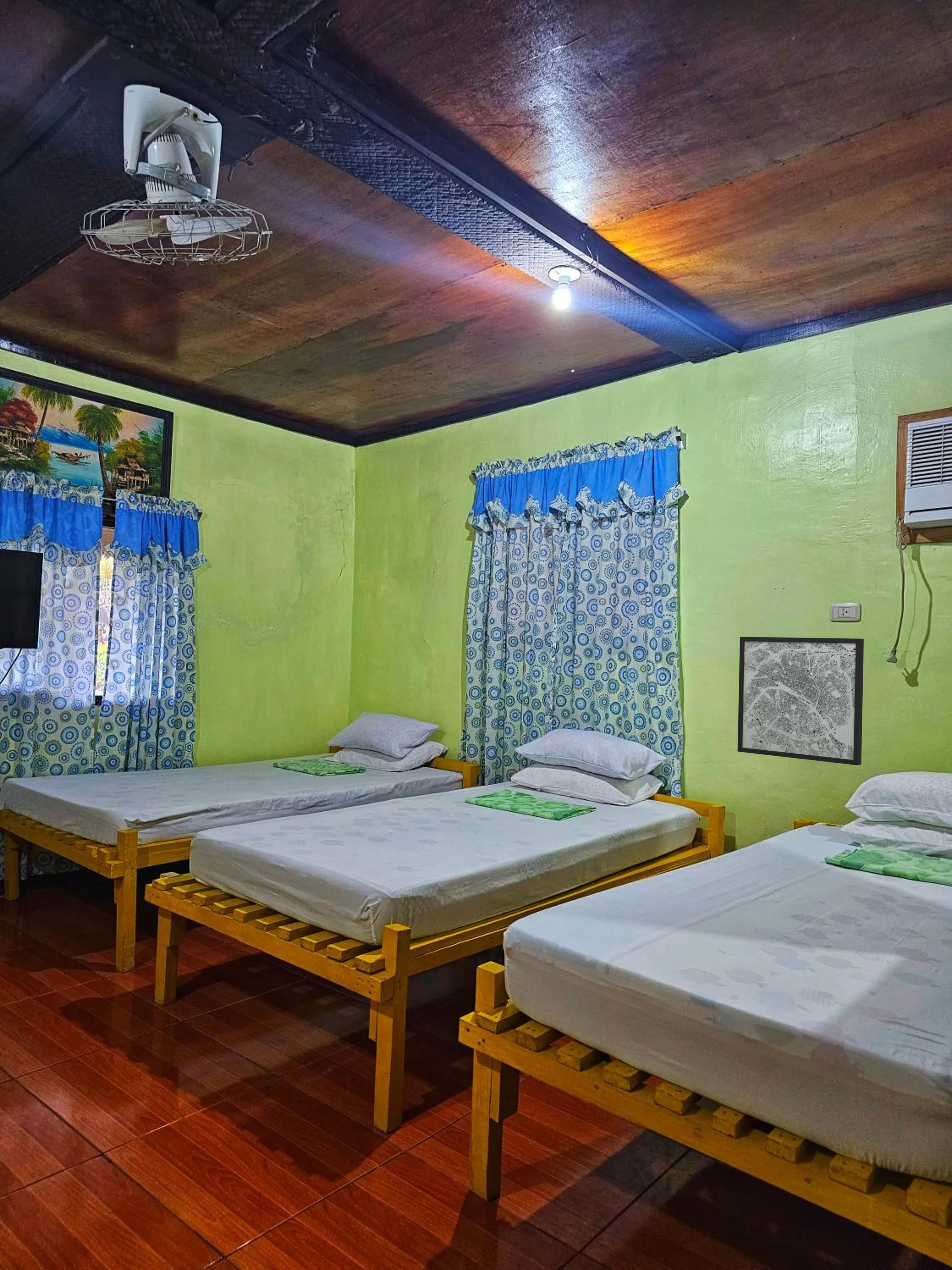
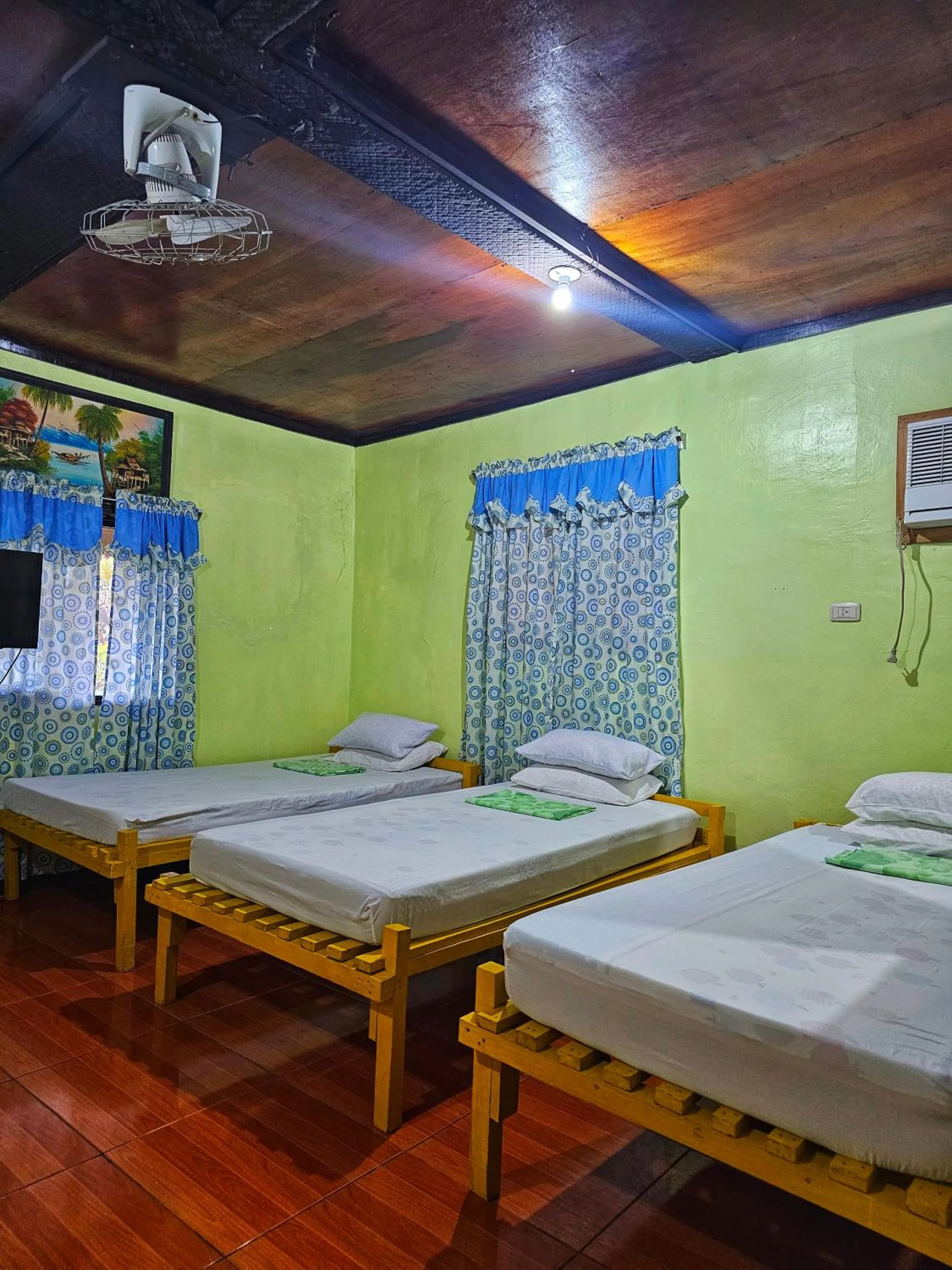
- wall art [737,636,864,766]
